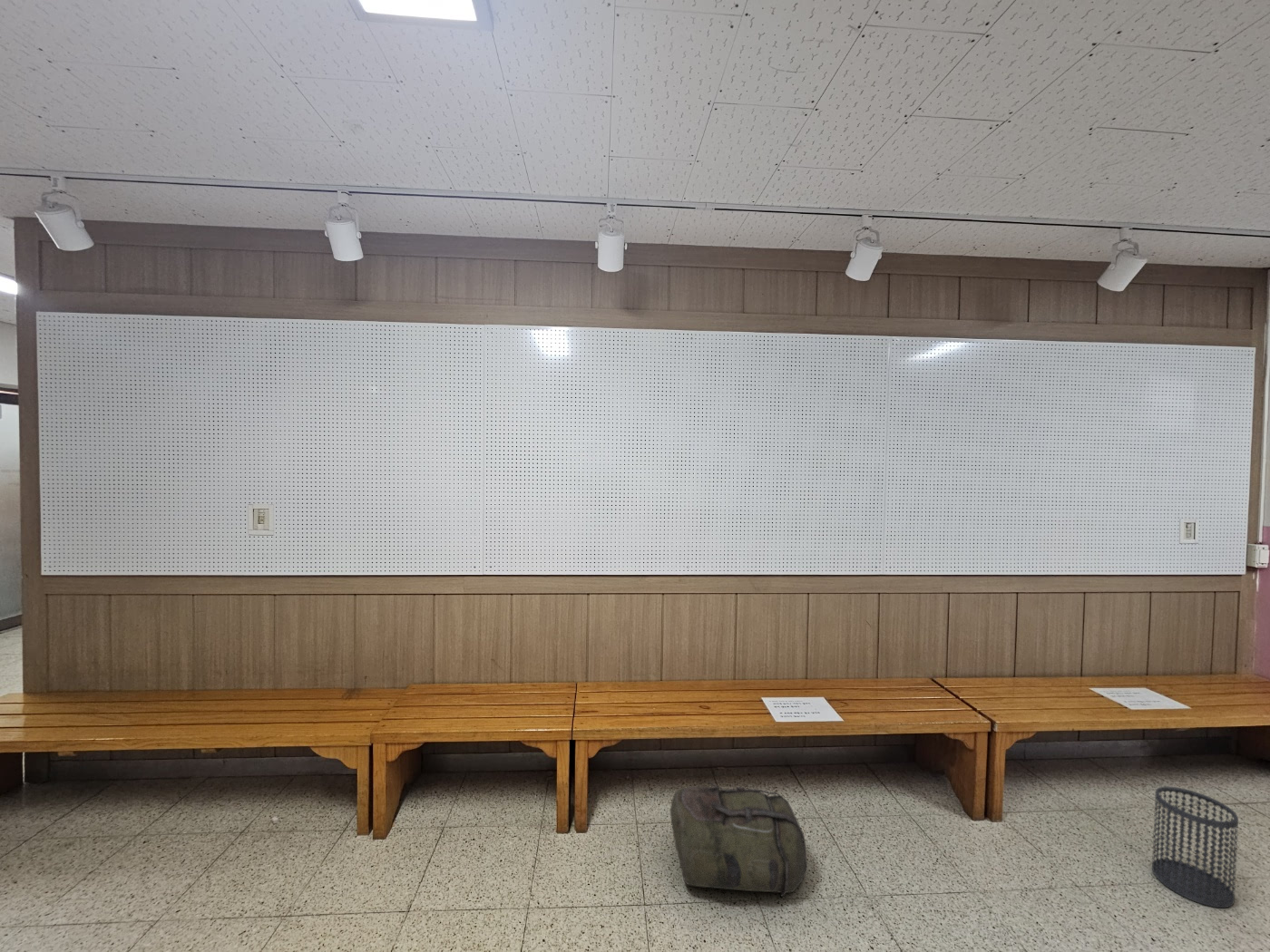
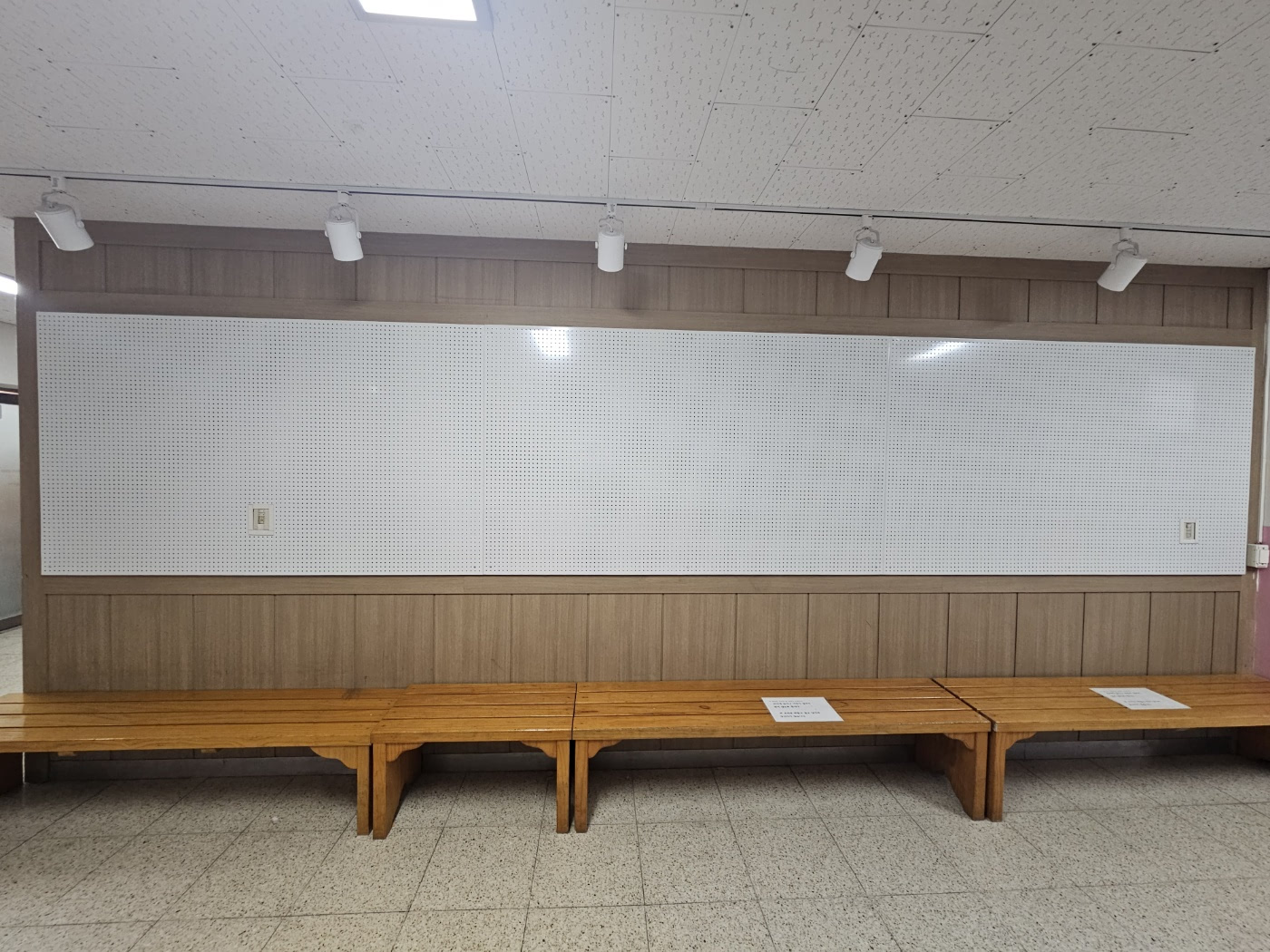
- wastebasket [1151,786,1239,908]
- backpack [669,781,807,898]
